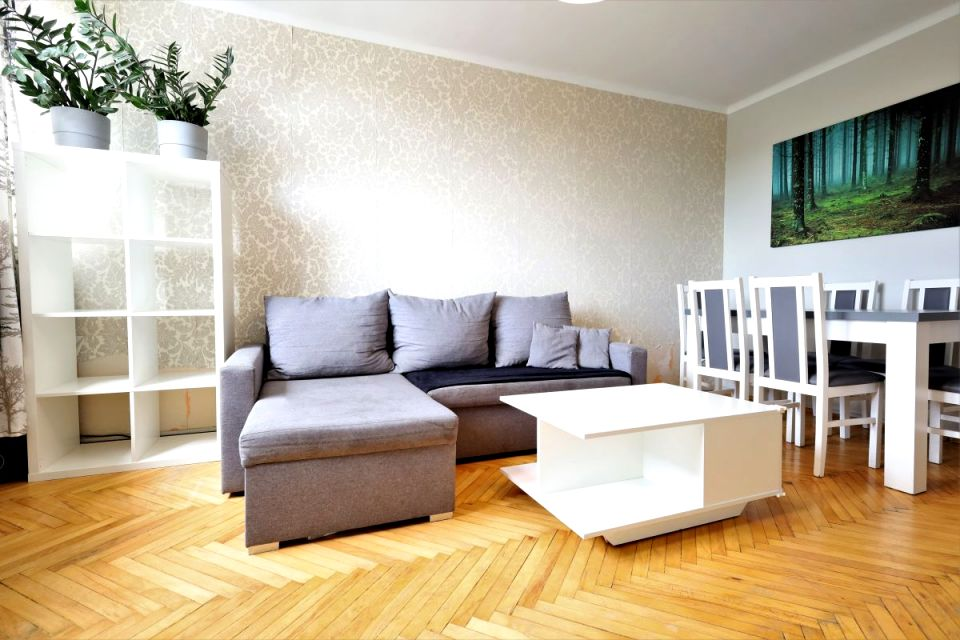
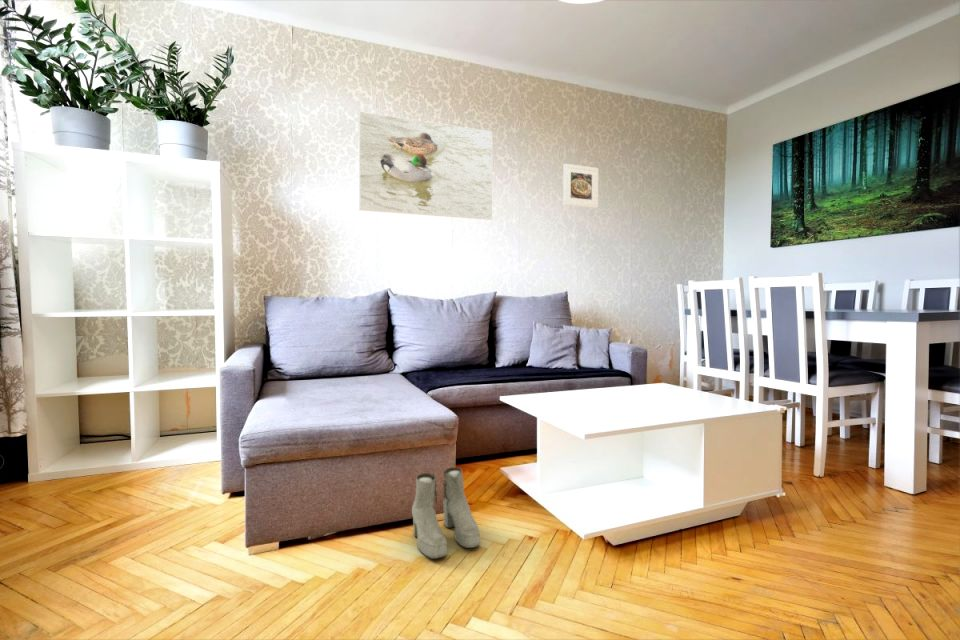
+ boots [411,466,481,560]
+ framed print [357,111,493,221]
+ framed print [562,163,599,209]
